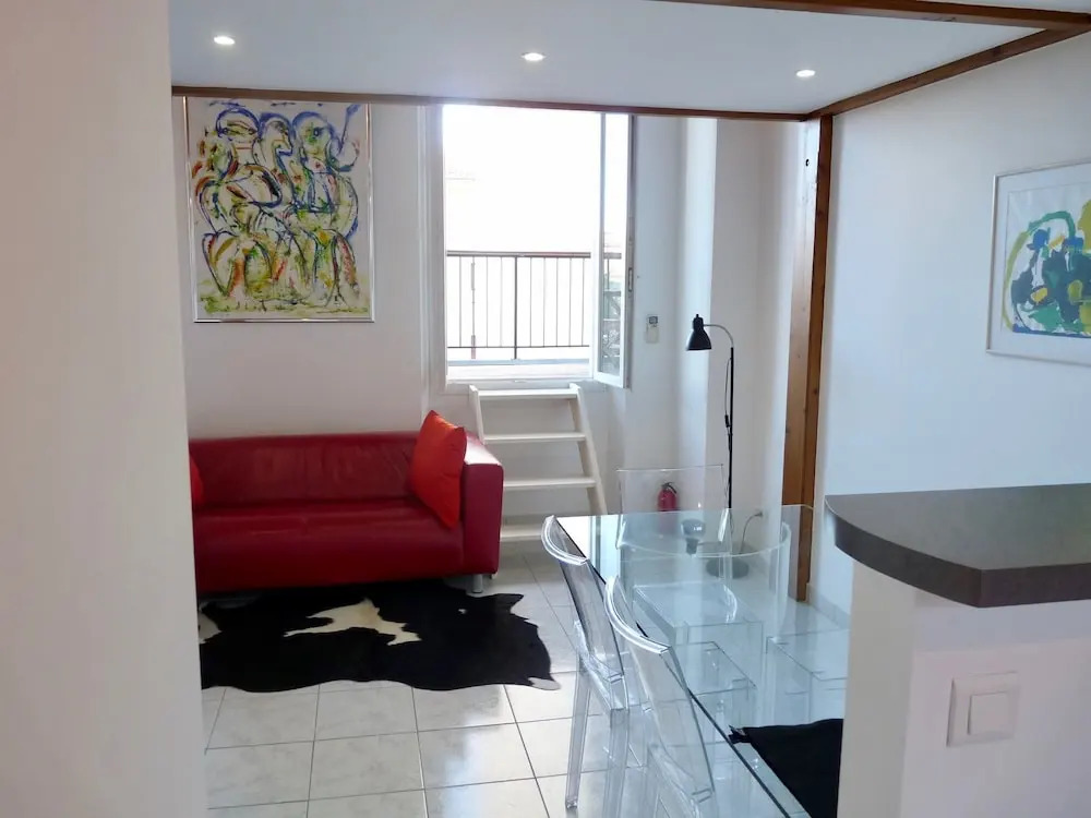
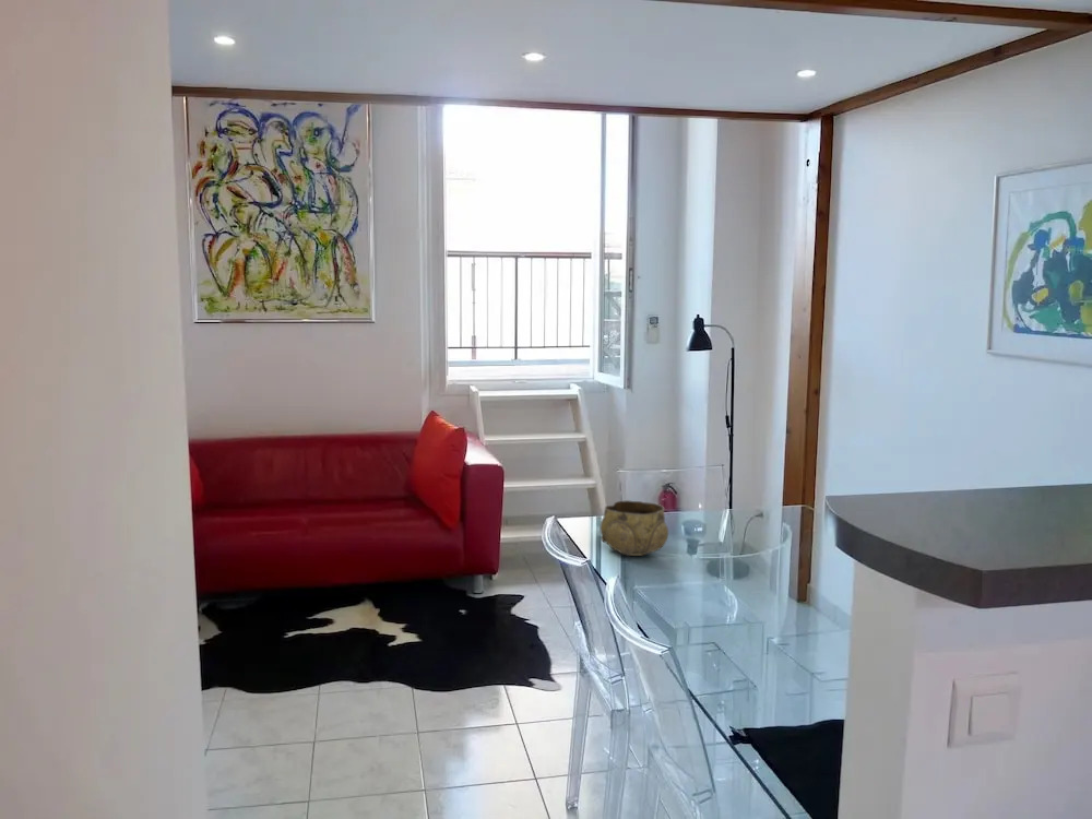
+ decorative bowl [598,499,669,557]
